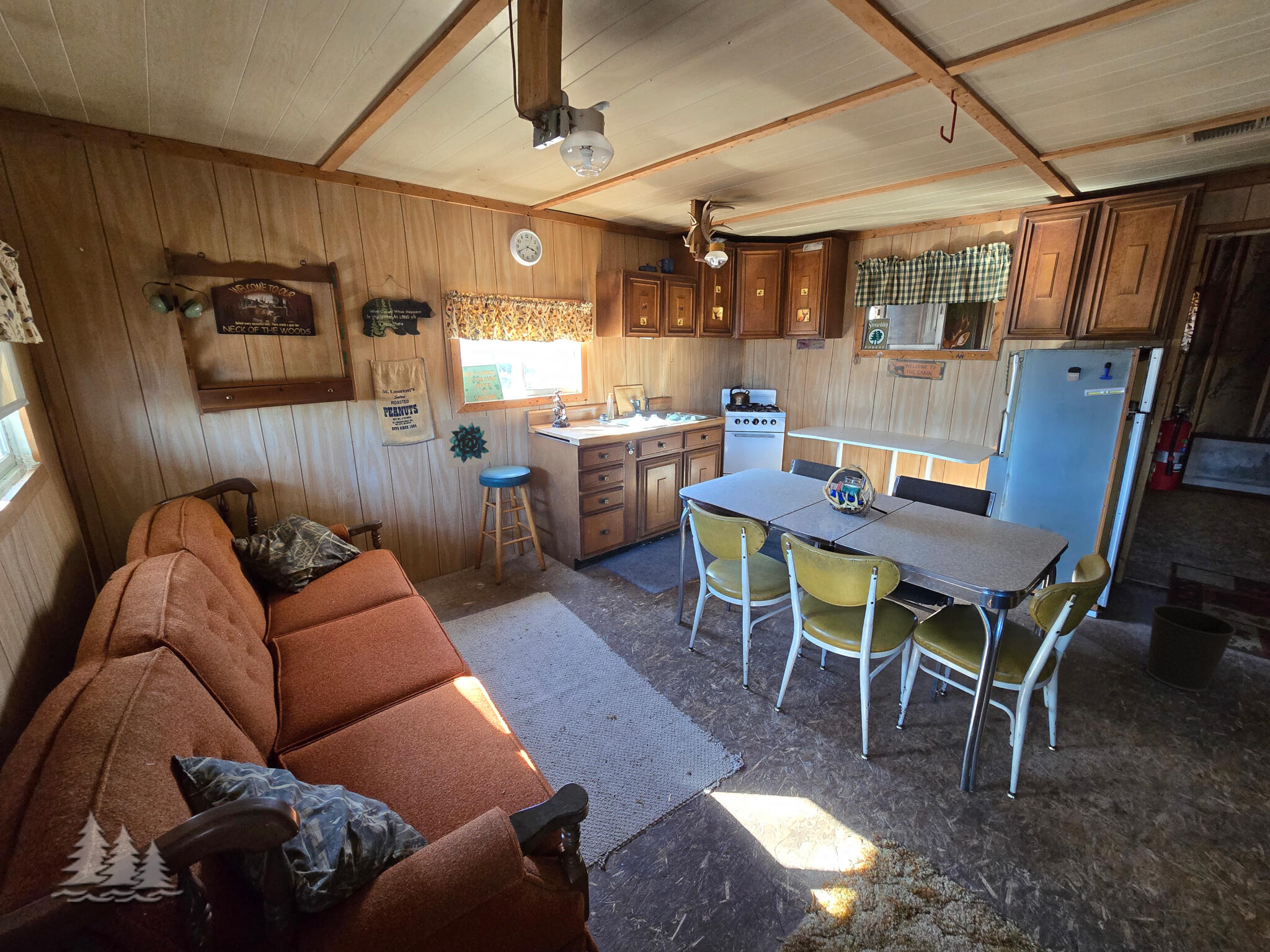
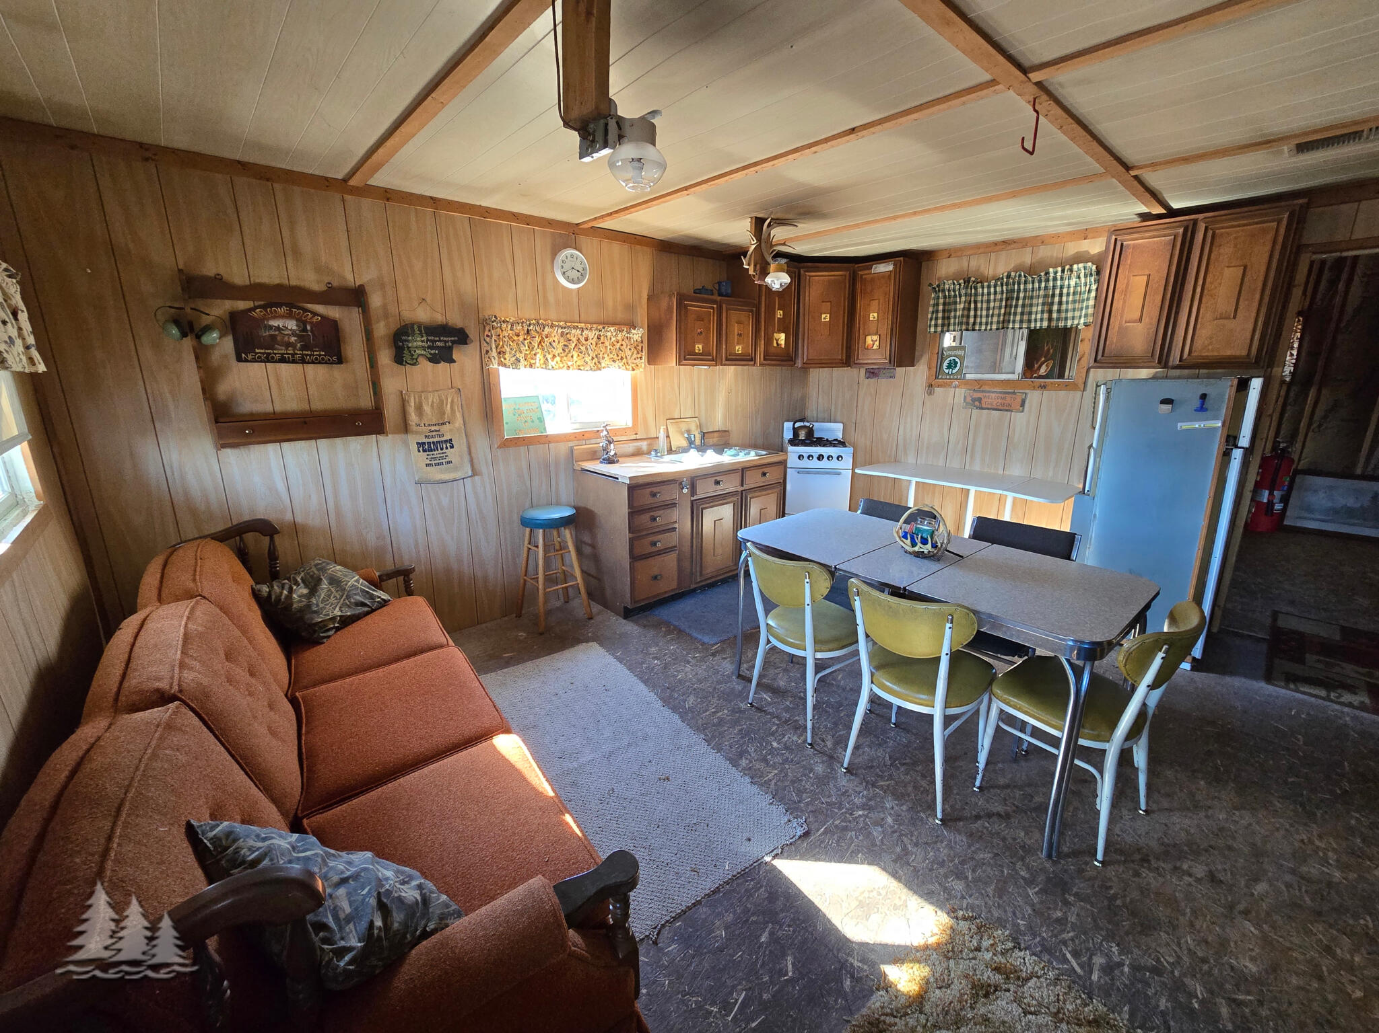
- wastebasket [1145,604,1237,692]
- wall art [442,415,493,469]
